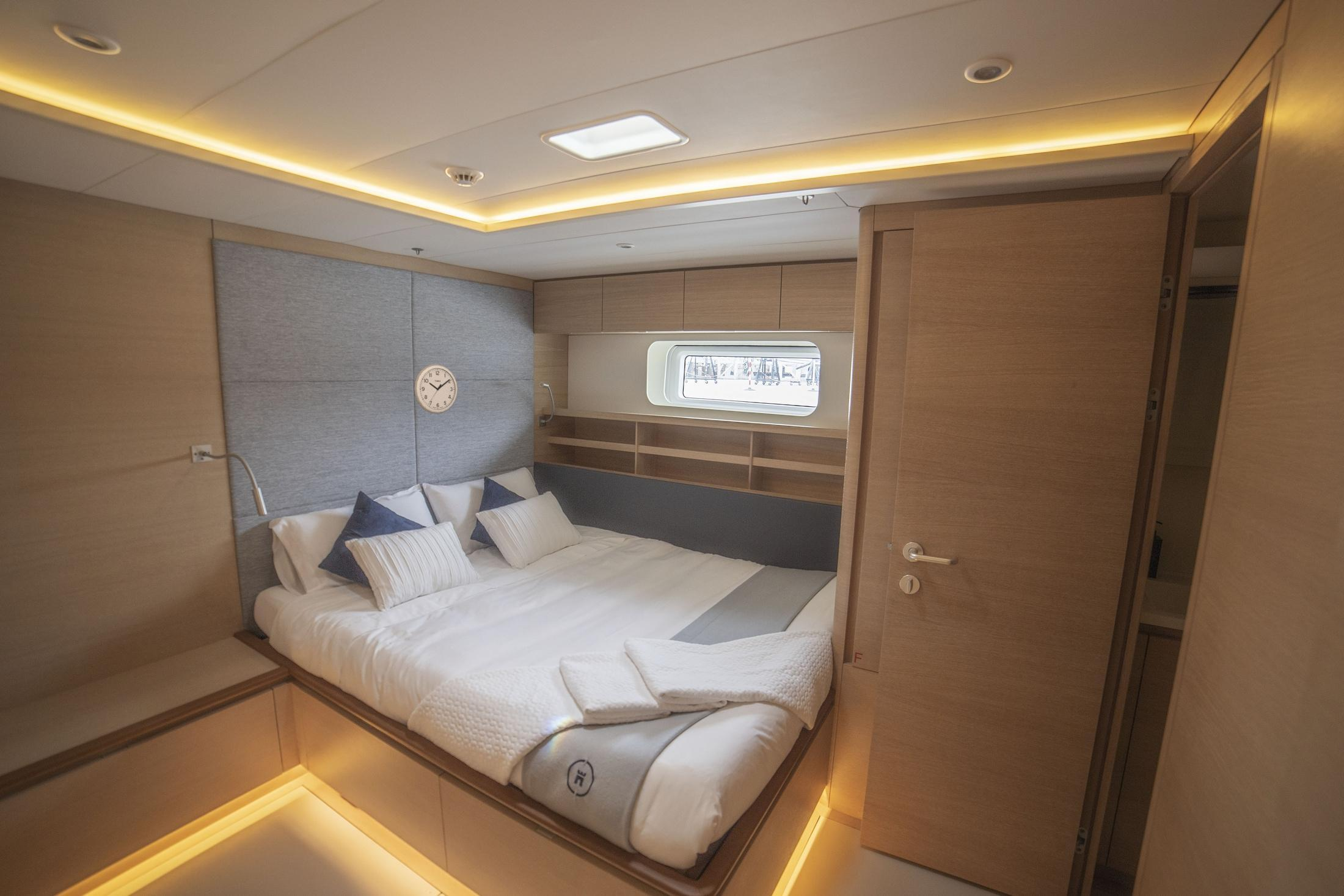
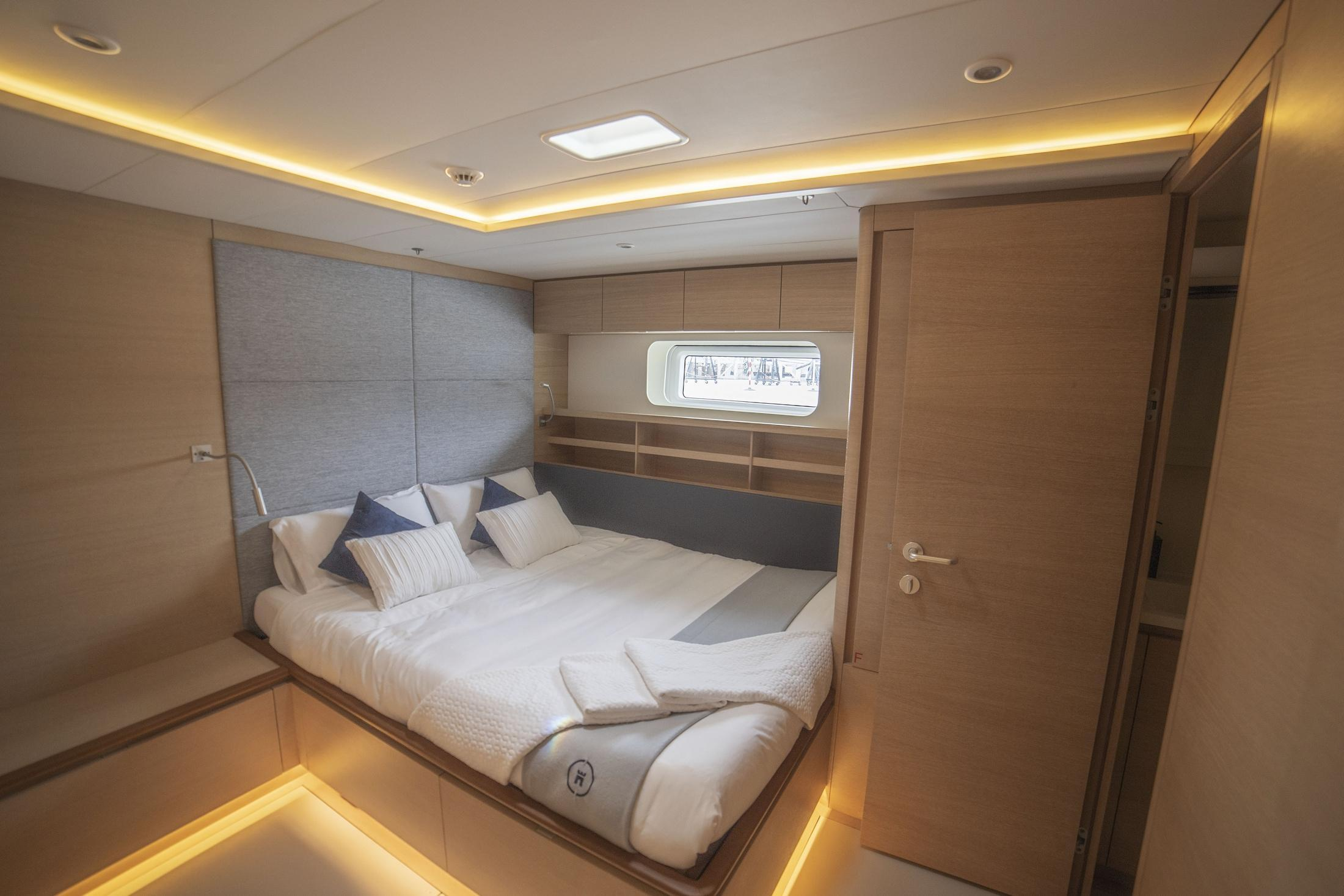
- wall clock [414,363,458,415]
